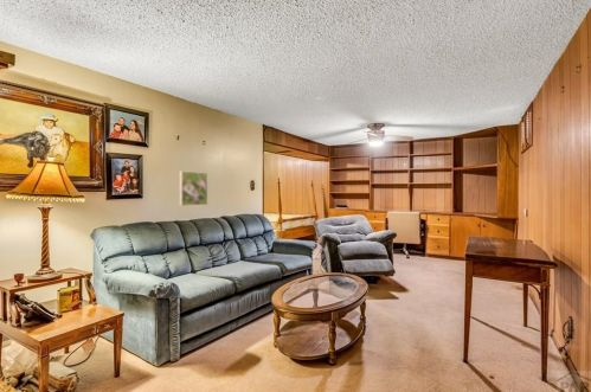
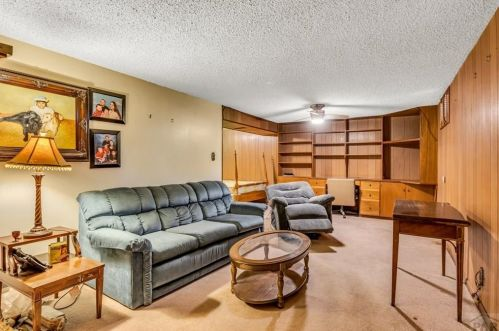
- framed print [179,169,208,207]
